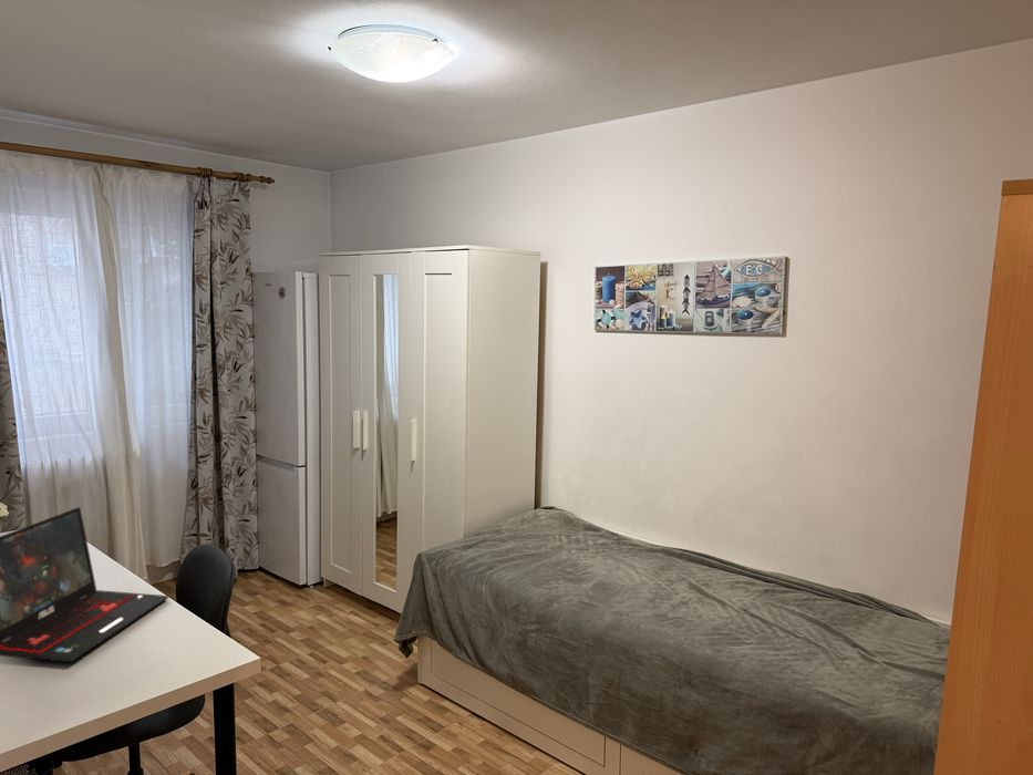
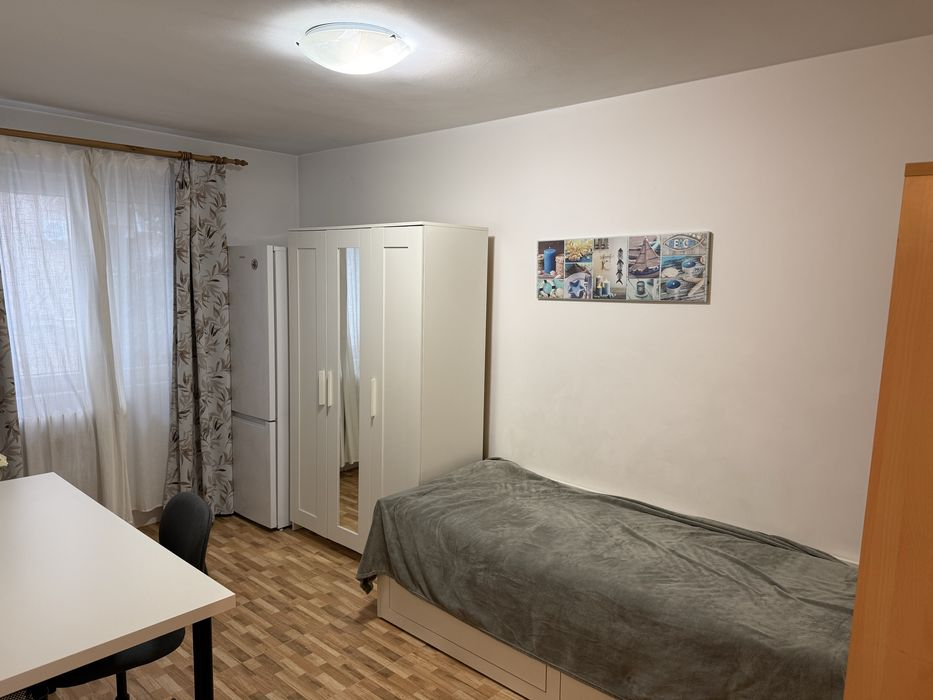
- laptop [0,506,169,663]
